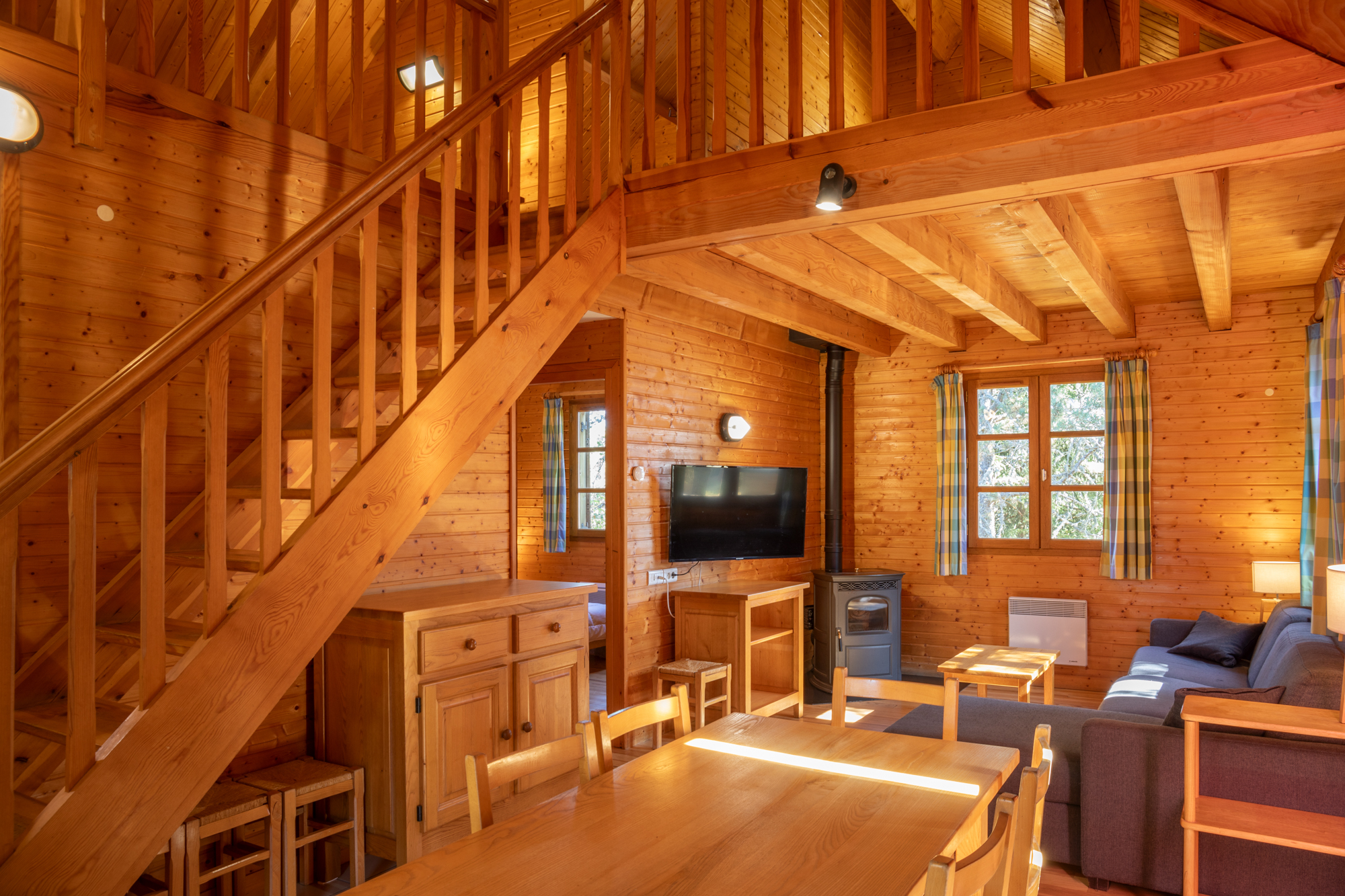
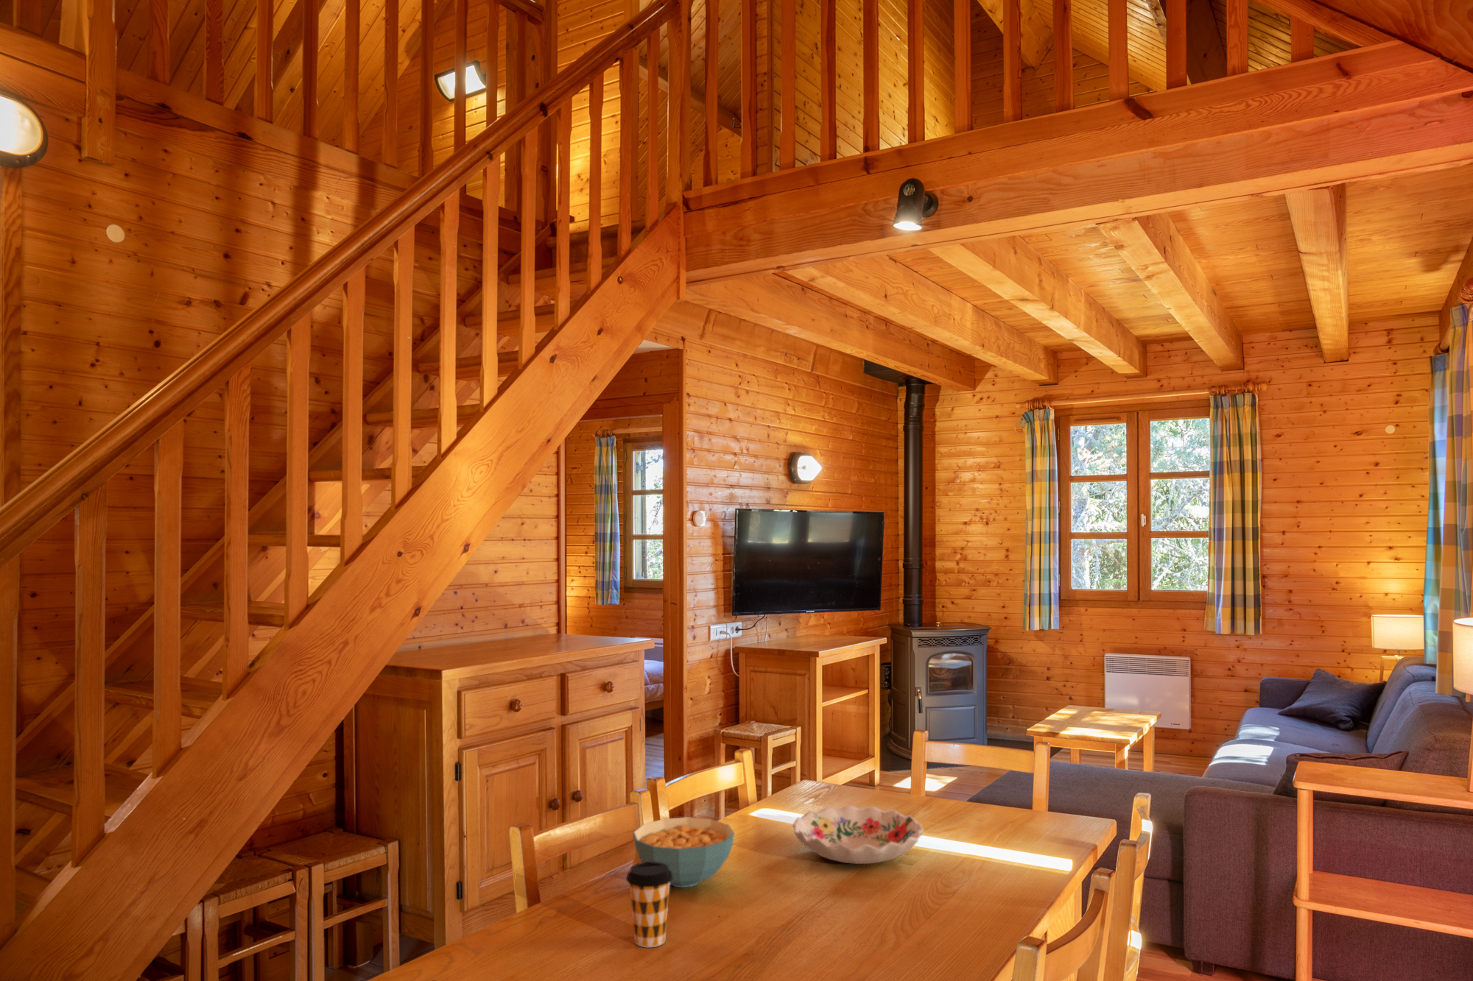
+ cereal bowl [632,816,735,888]
+ coffee cup [625,862,674,948]
+ decorative bowl [792,805,924,865]
